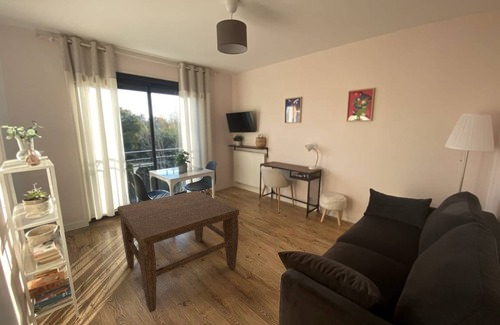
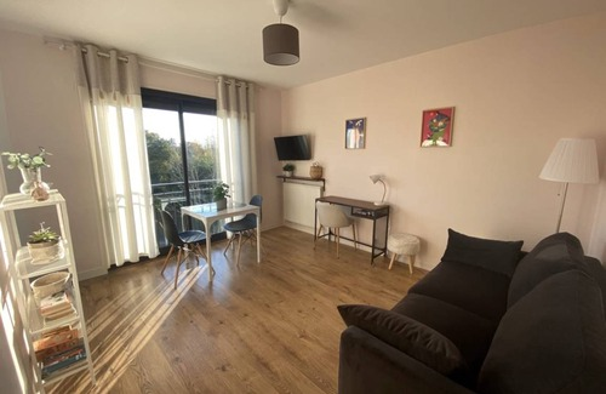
- coffee table [116,190,240,313]
